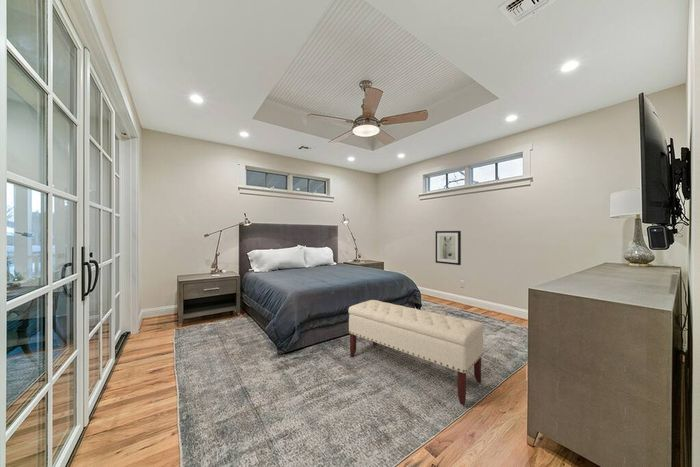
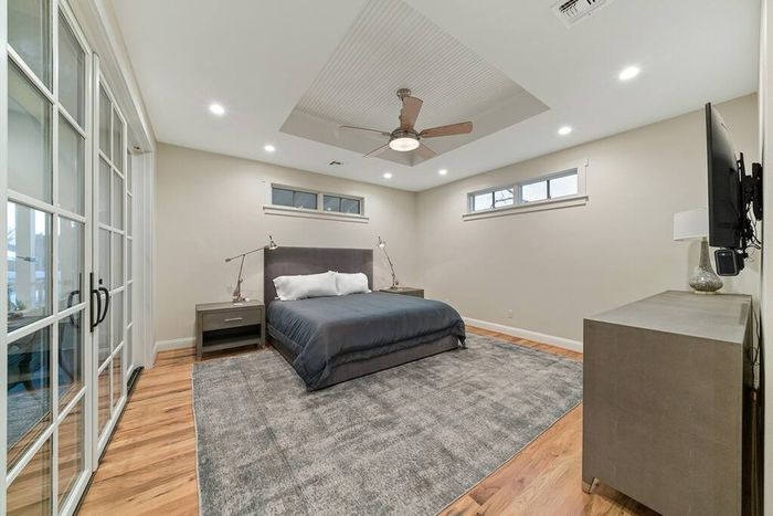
- bench [347,299,485,406]
- wall art [435,230,462,266]
